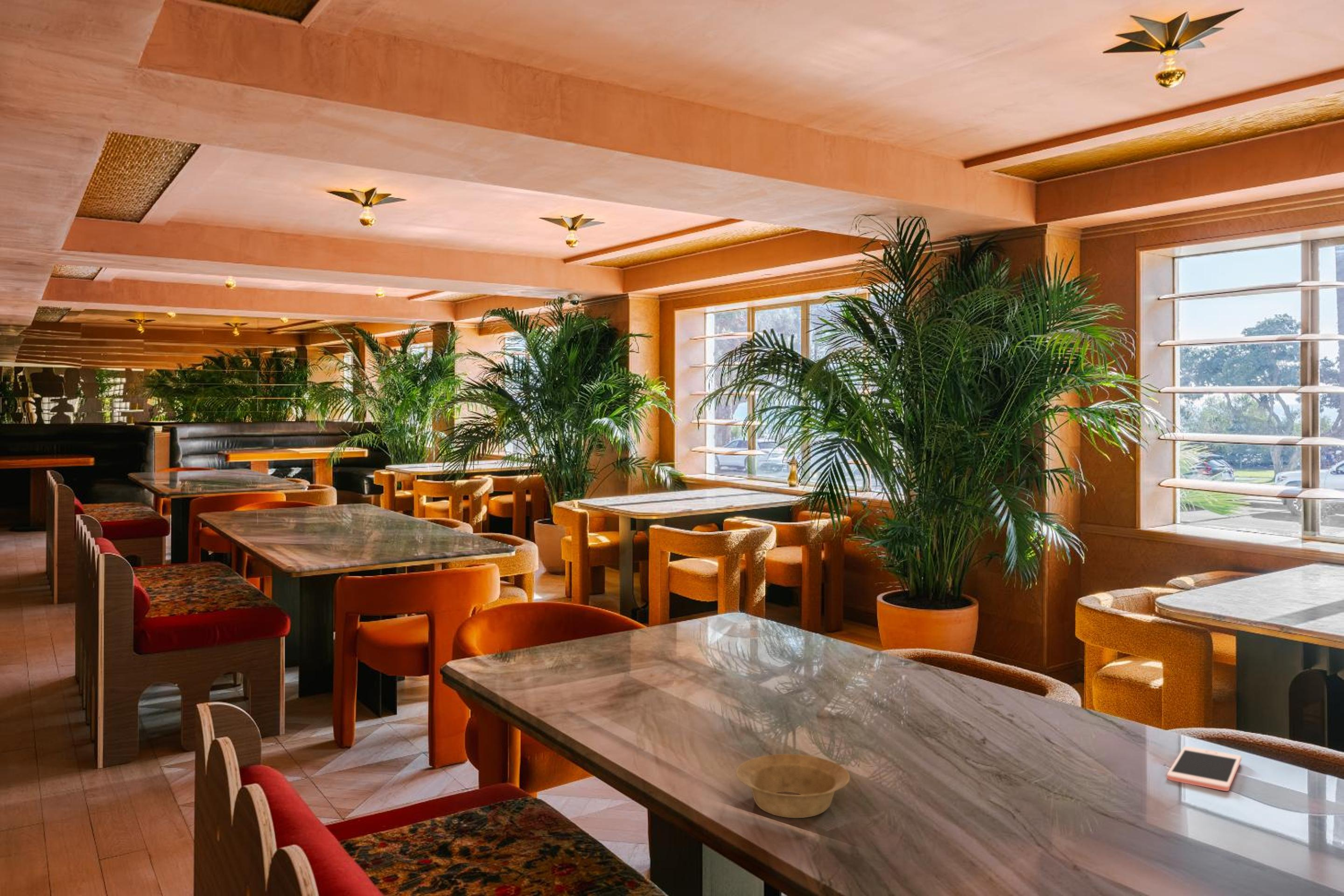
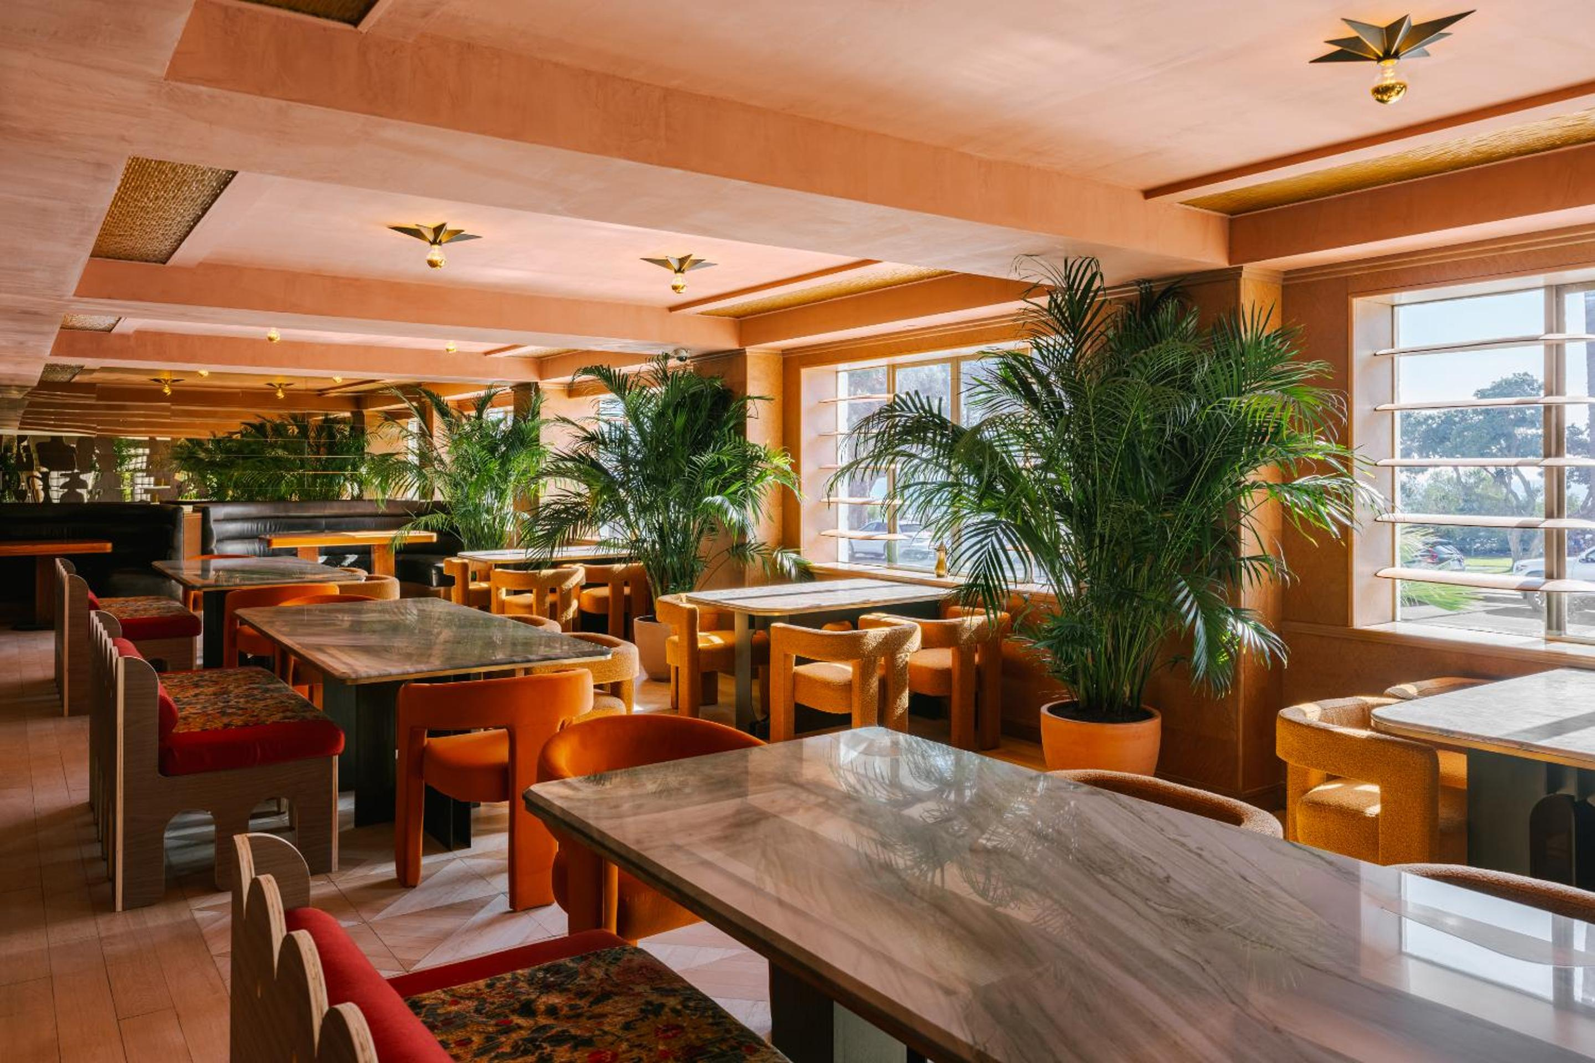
- bowl [735,754,850,819]
- cell phone [1167,746,1242,791]
